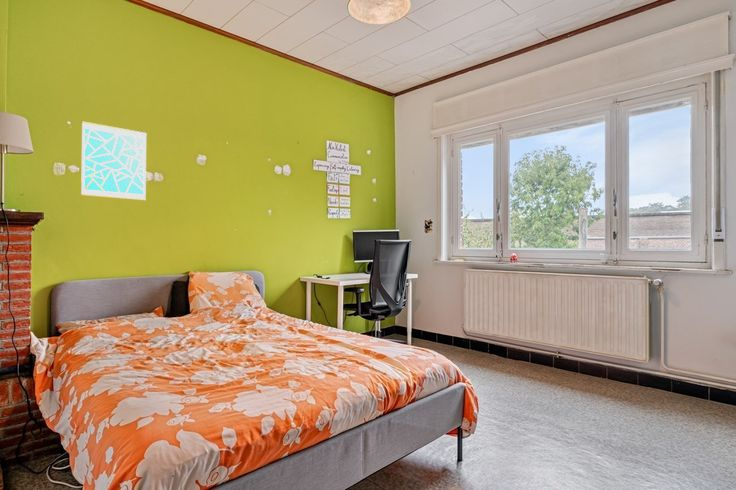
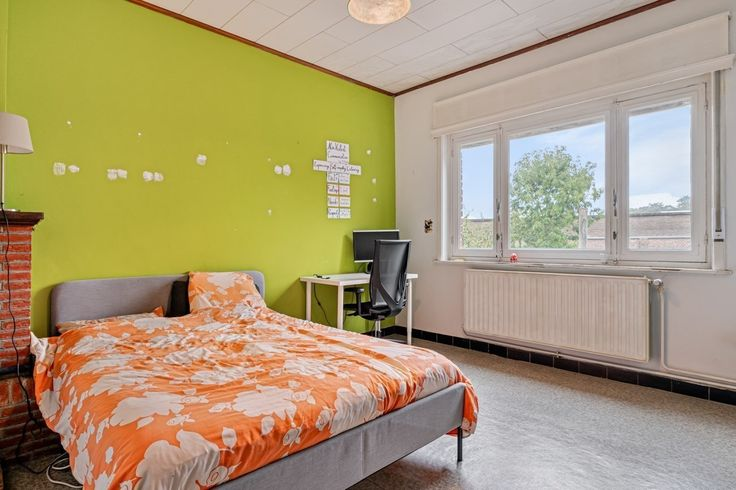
- wall art [80,120,148,201]
